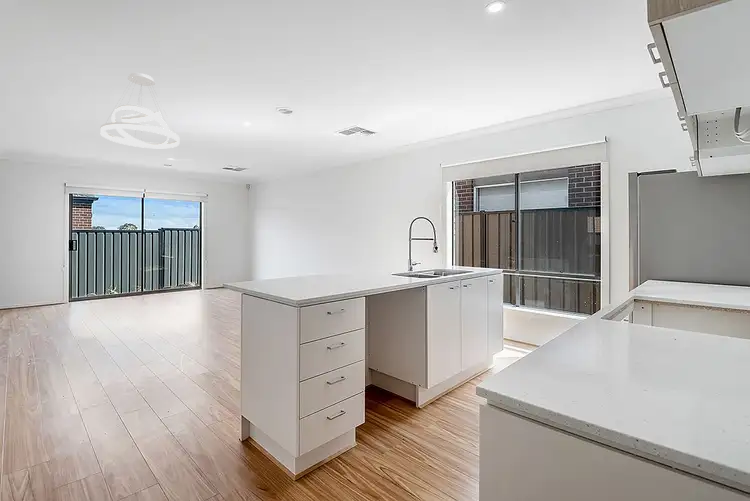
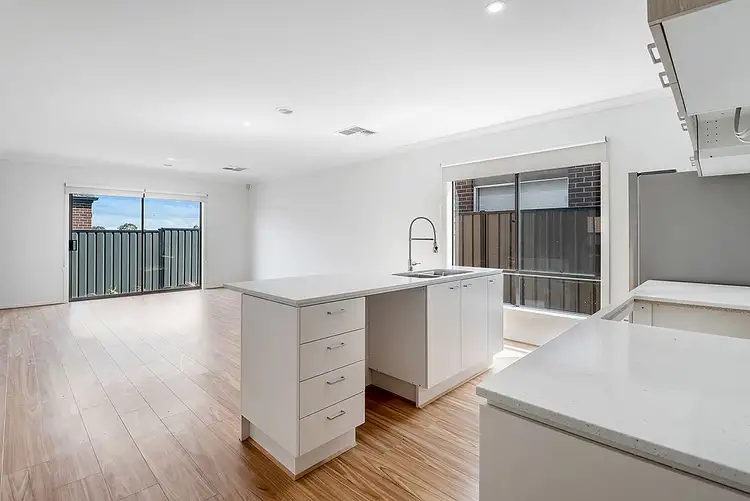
- pendant light [99,72,180,149]
